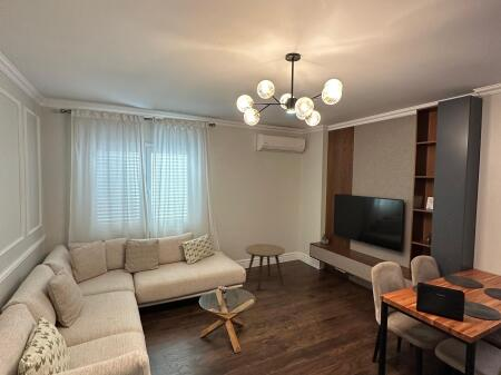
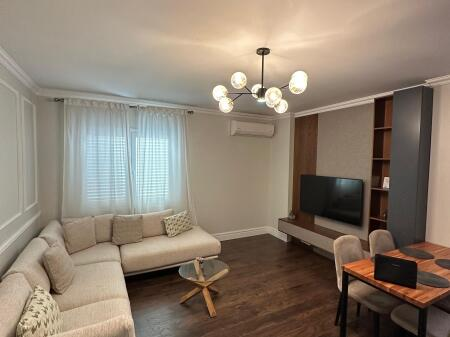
- side table [244,243,286,292]
